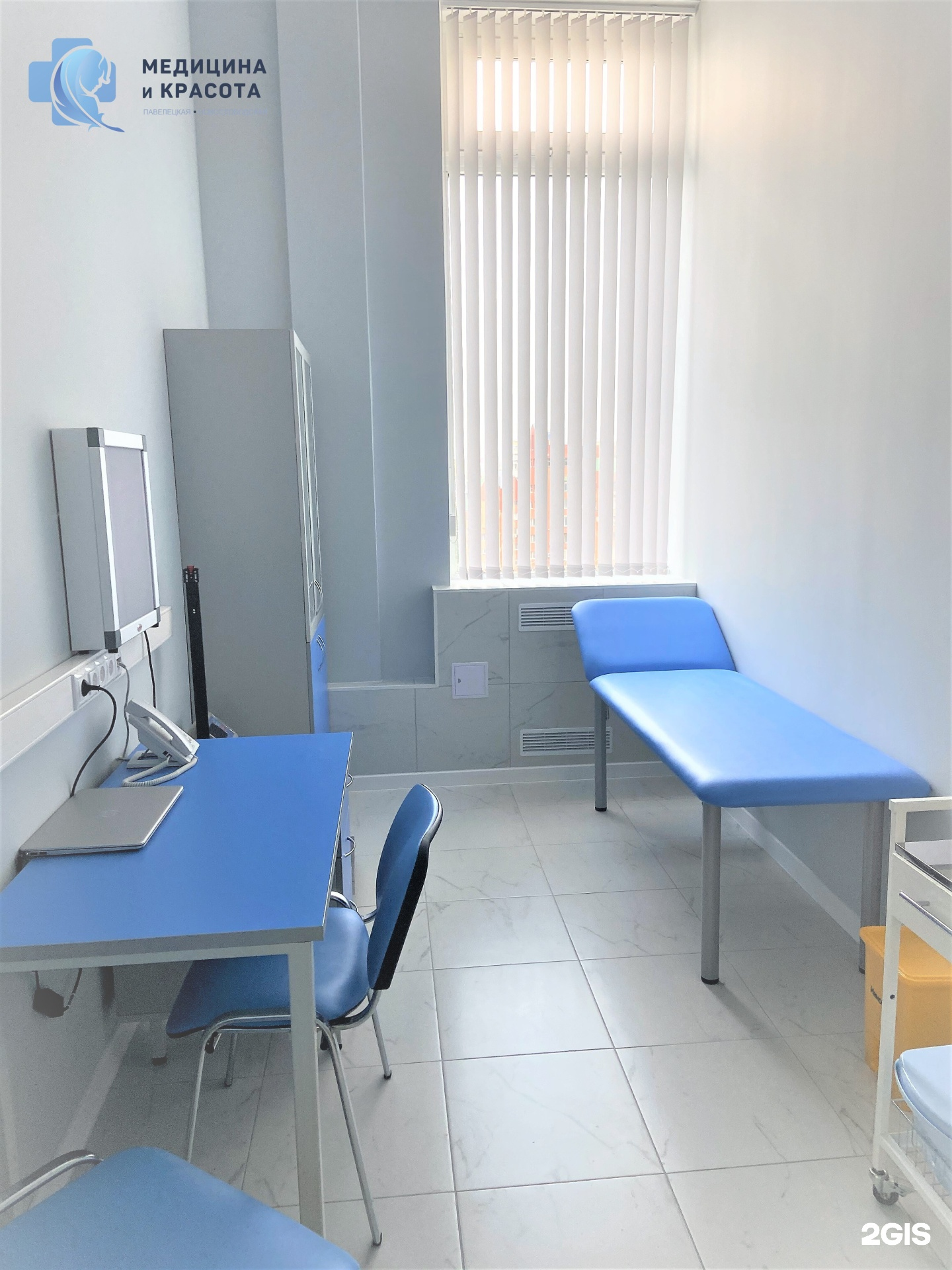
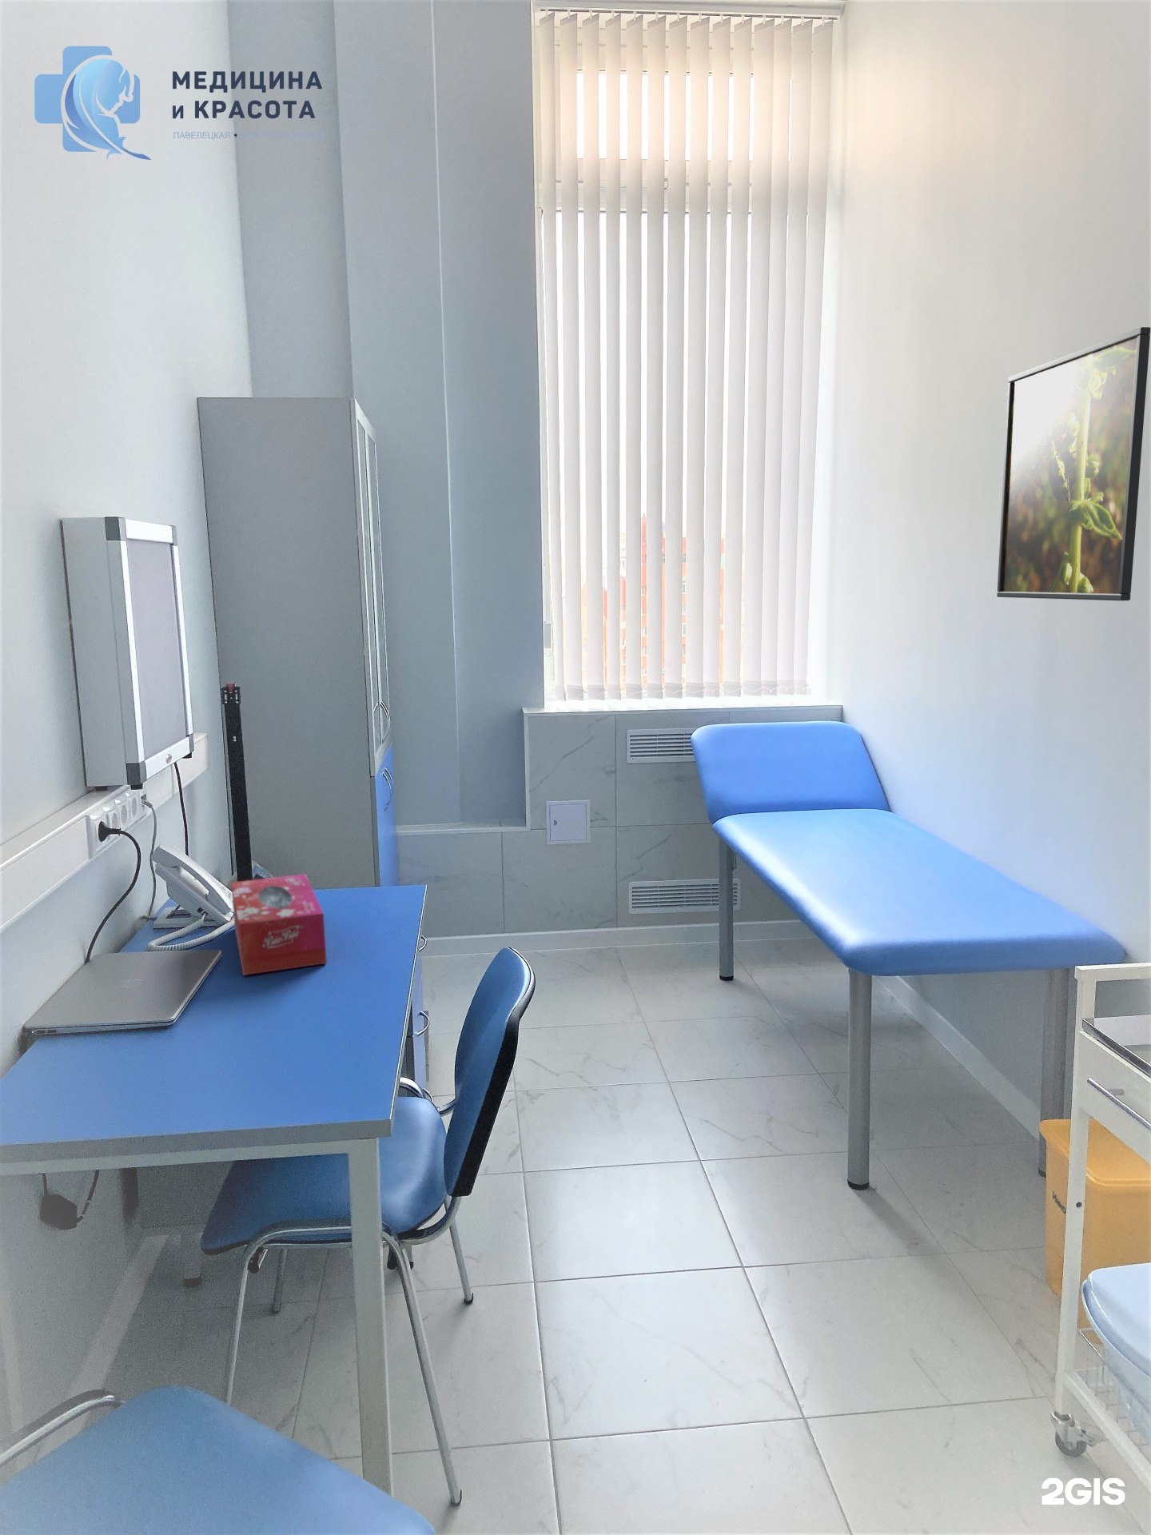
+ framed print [996,326,1151,601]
+ tissue box [230,873,328,977]
